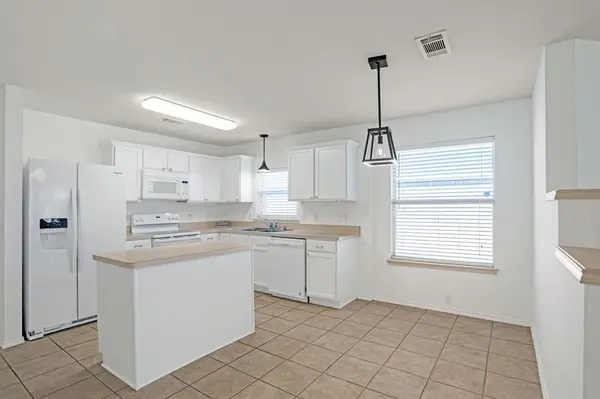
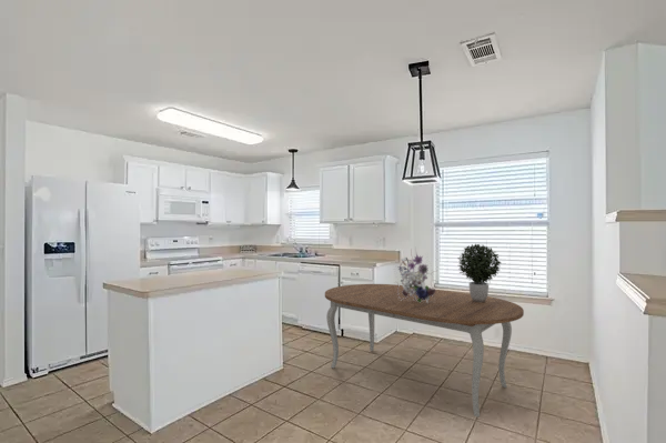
+ potted plant [456,243,502,302]
+ bouquet [392,248,437,303]
+ dining table [324,283,525,419]
